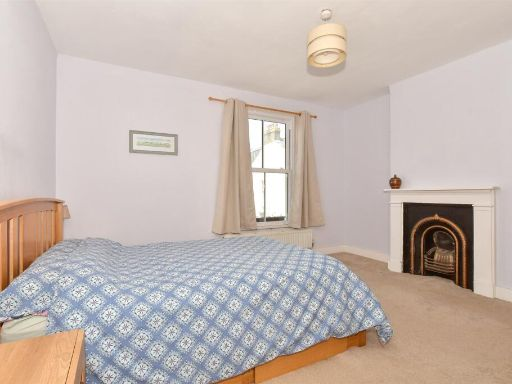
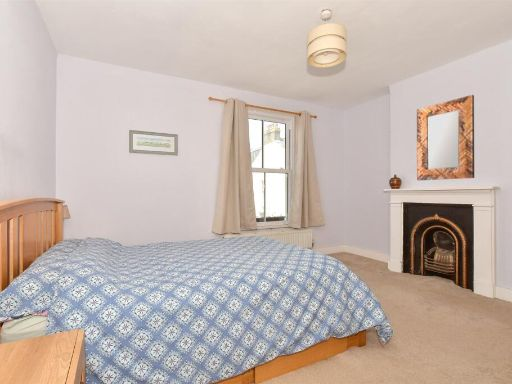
+ home mirror [416,94,475,181]
